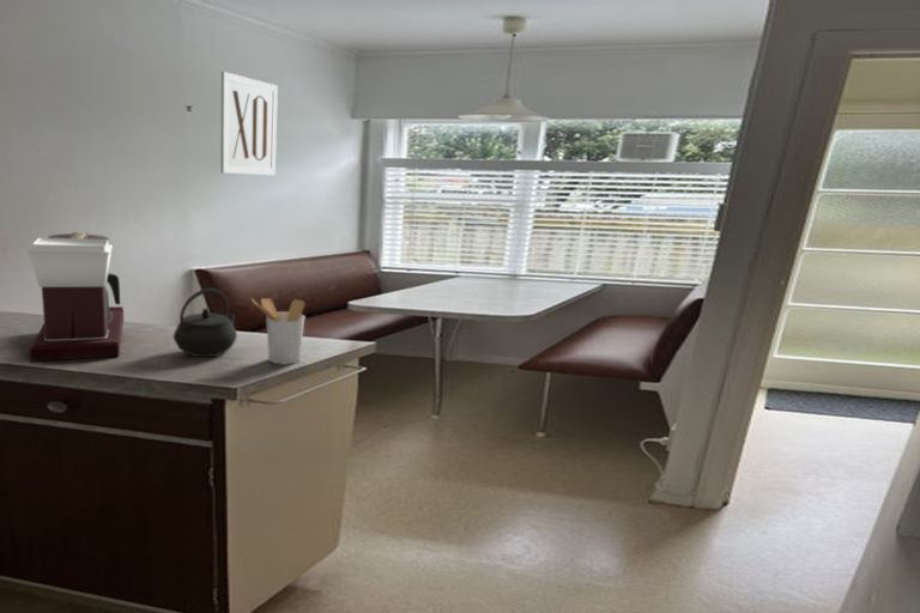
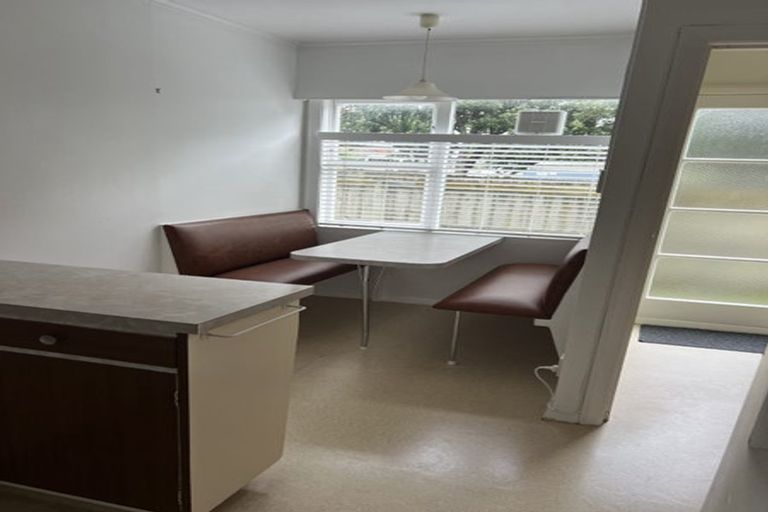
- kettle [172,287,238,358]
- wall art [219,71,279,176]
- coffee maker [26,231,125,364]
- utensil holder [250,297,305,365]
